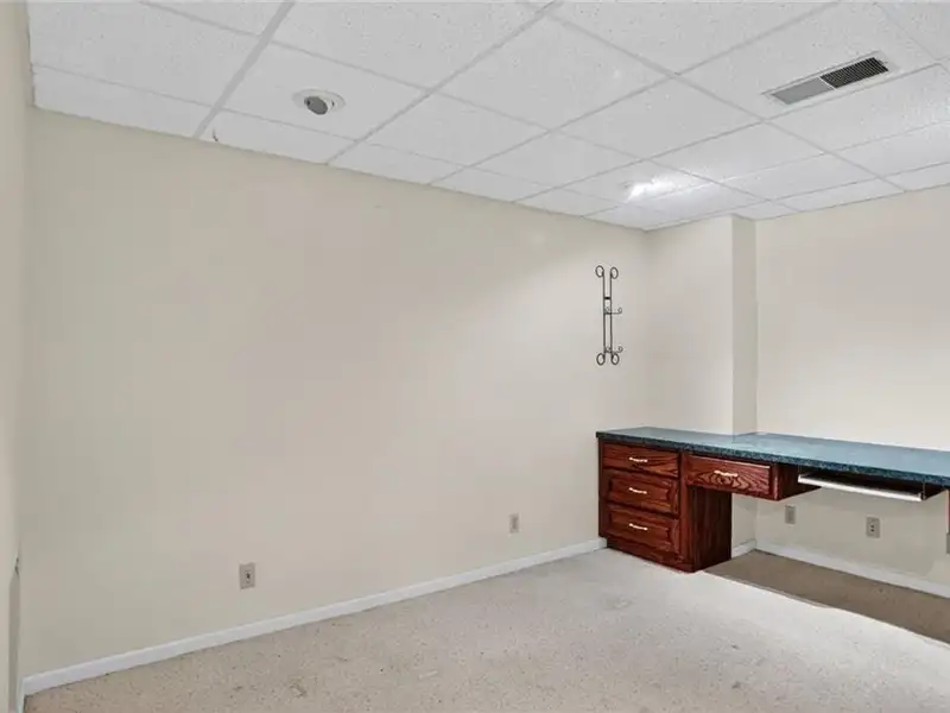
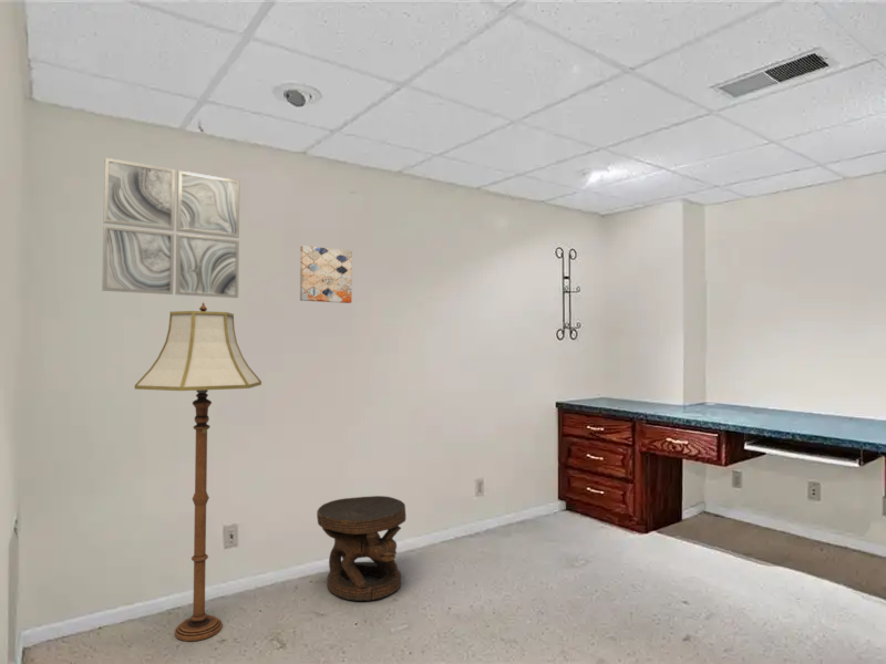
+ wall art [101,157,240,299]
+ side table [316,495,408,602]
+ wall art [299,245,353,304]
+ floor lamp [134,301,262,642]
